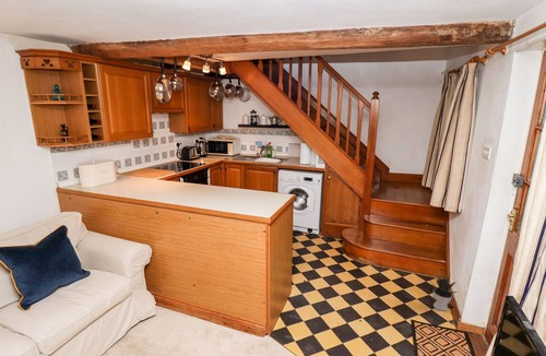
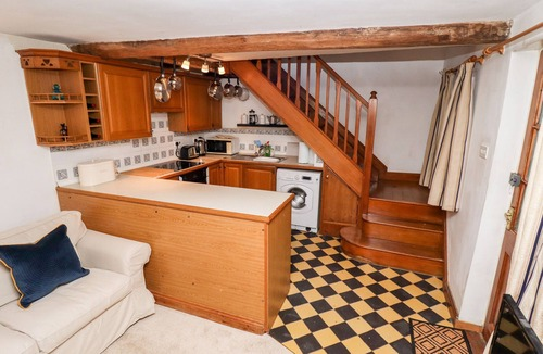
- potted plant [430,273,459,311]
